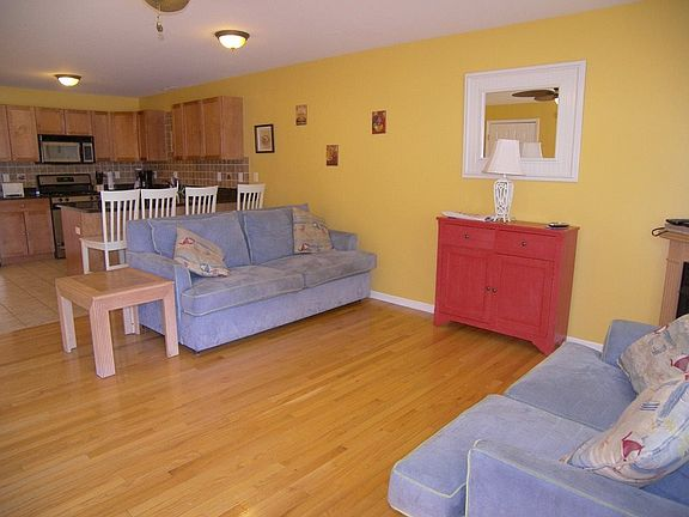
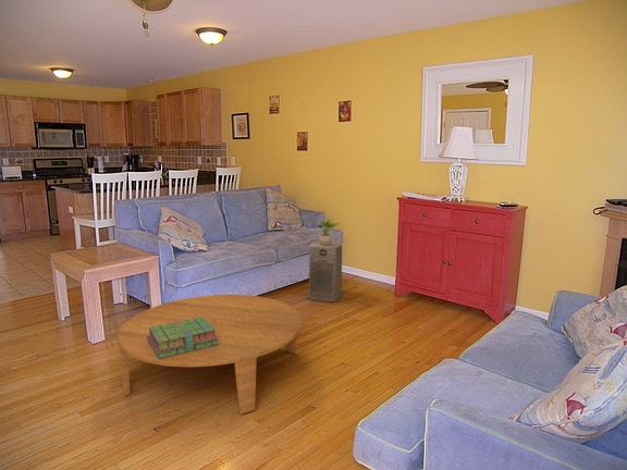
+ coffee table [116,294,303,416]
+ stack of books [147,318,219,359]
+ fan [308,240,343,304]
+ potted plant [317,219,340,246]
